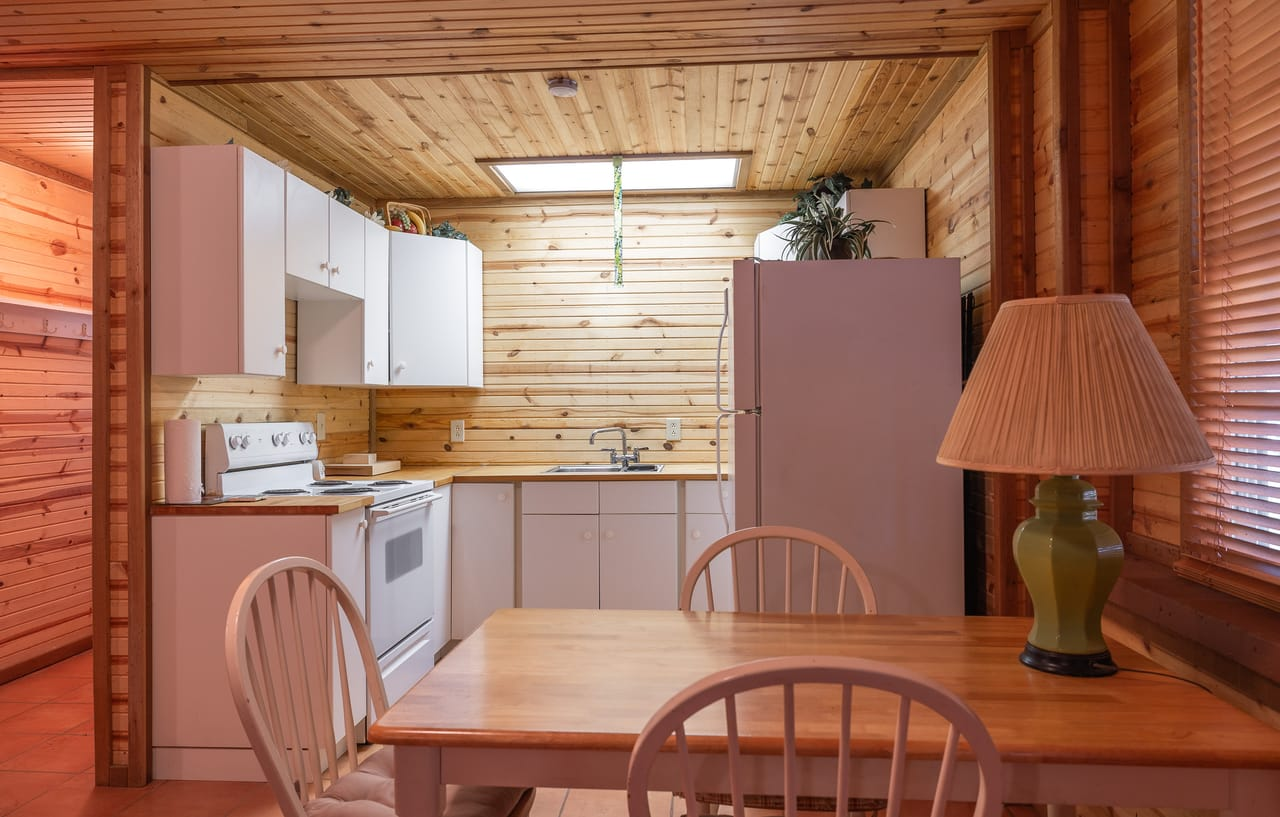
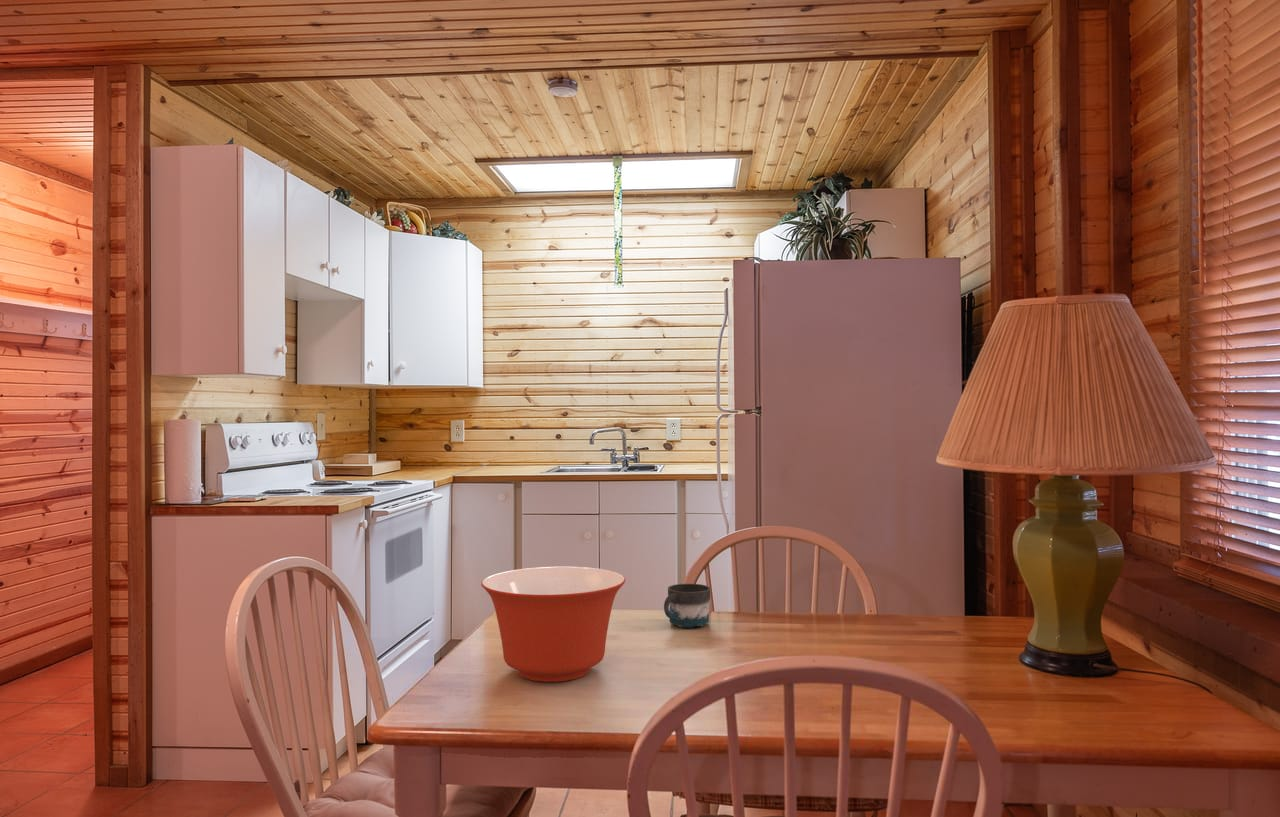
+ mug [663,583,711,629]
+ mixing bowl [480,566,626,683]
